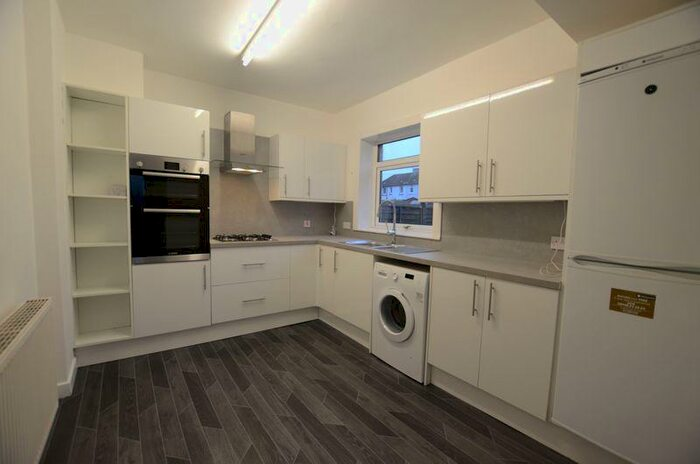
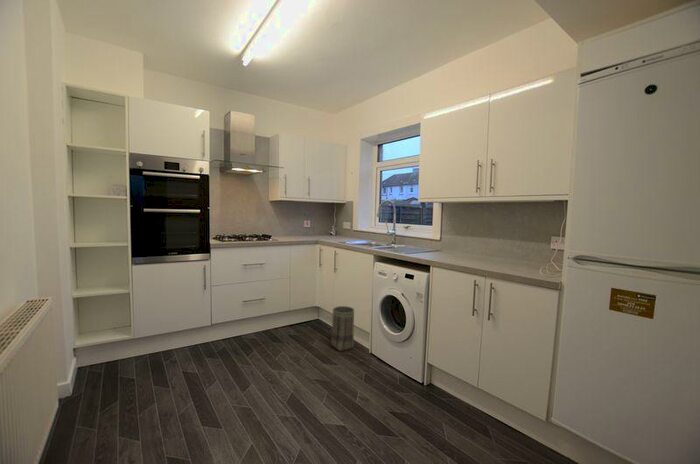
+ basket [330,305,355,352]
